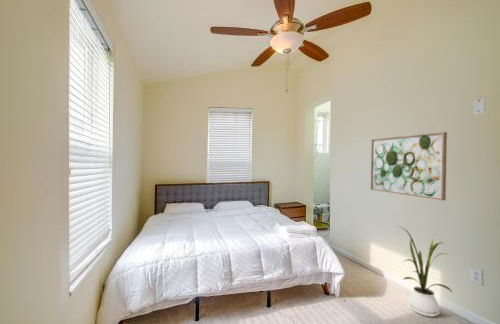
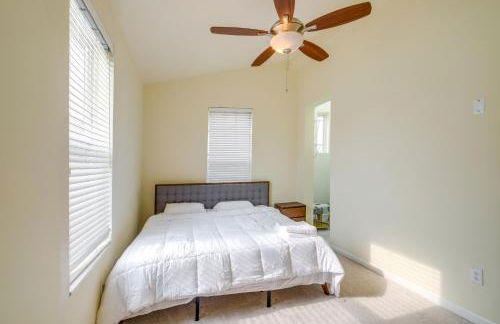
- house plant [396,224,453,318]
- wall art [370,131,448,201]
